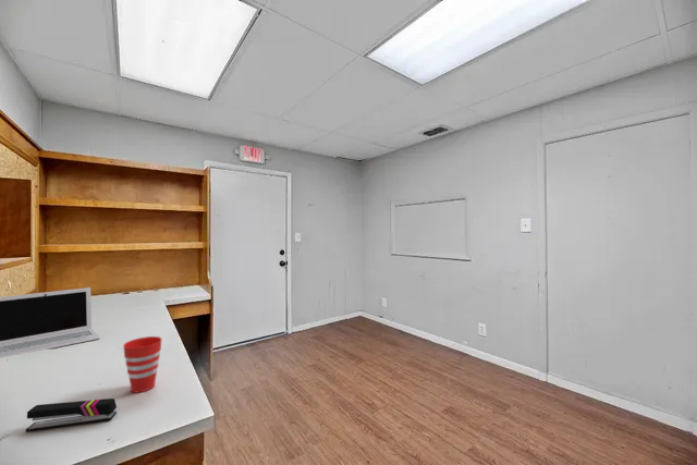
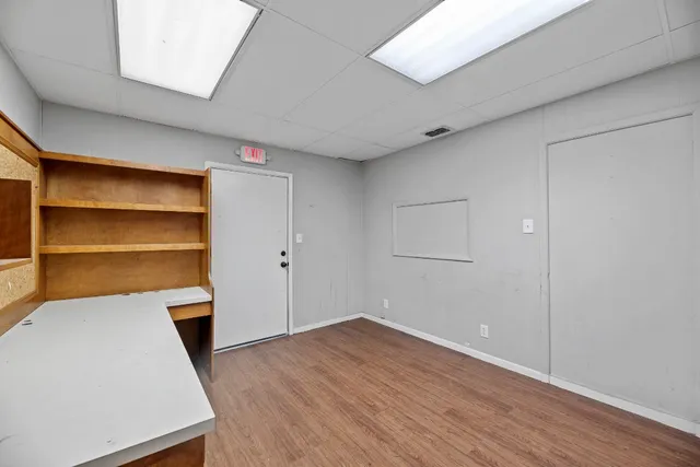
- laptop [0,286,101,359]
- stapler [25,397,118,433]
- cup [122,335,162,394]
